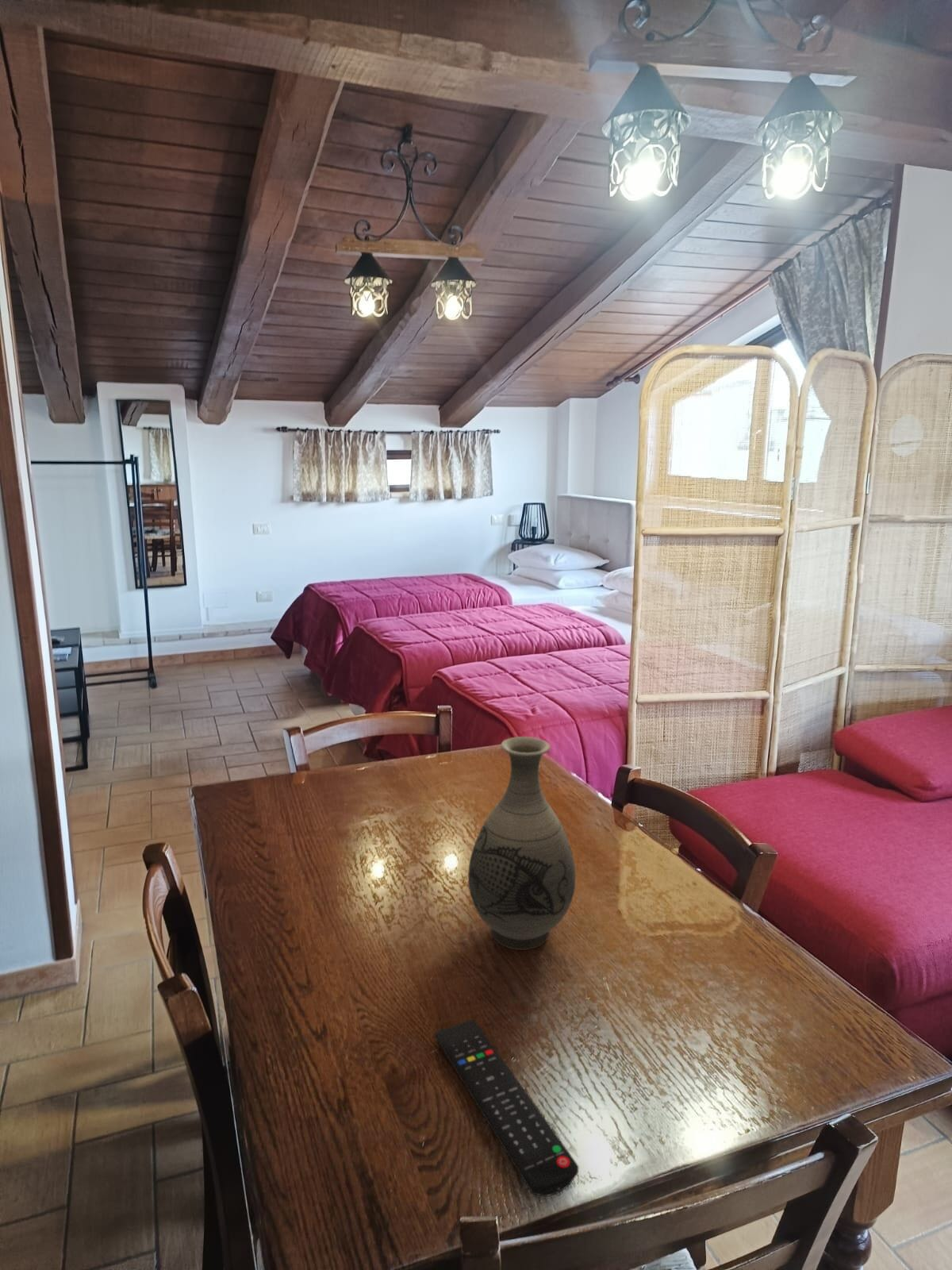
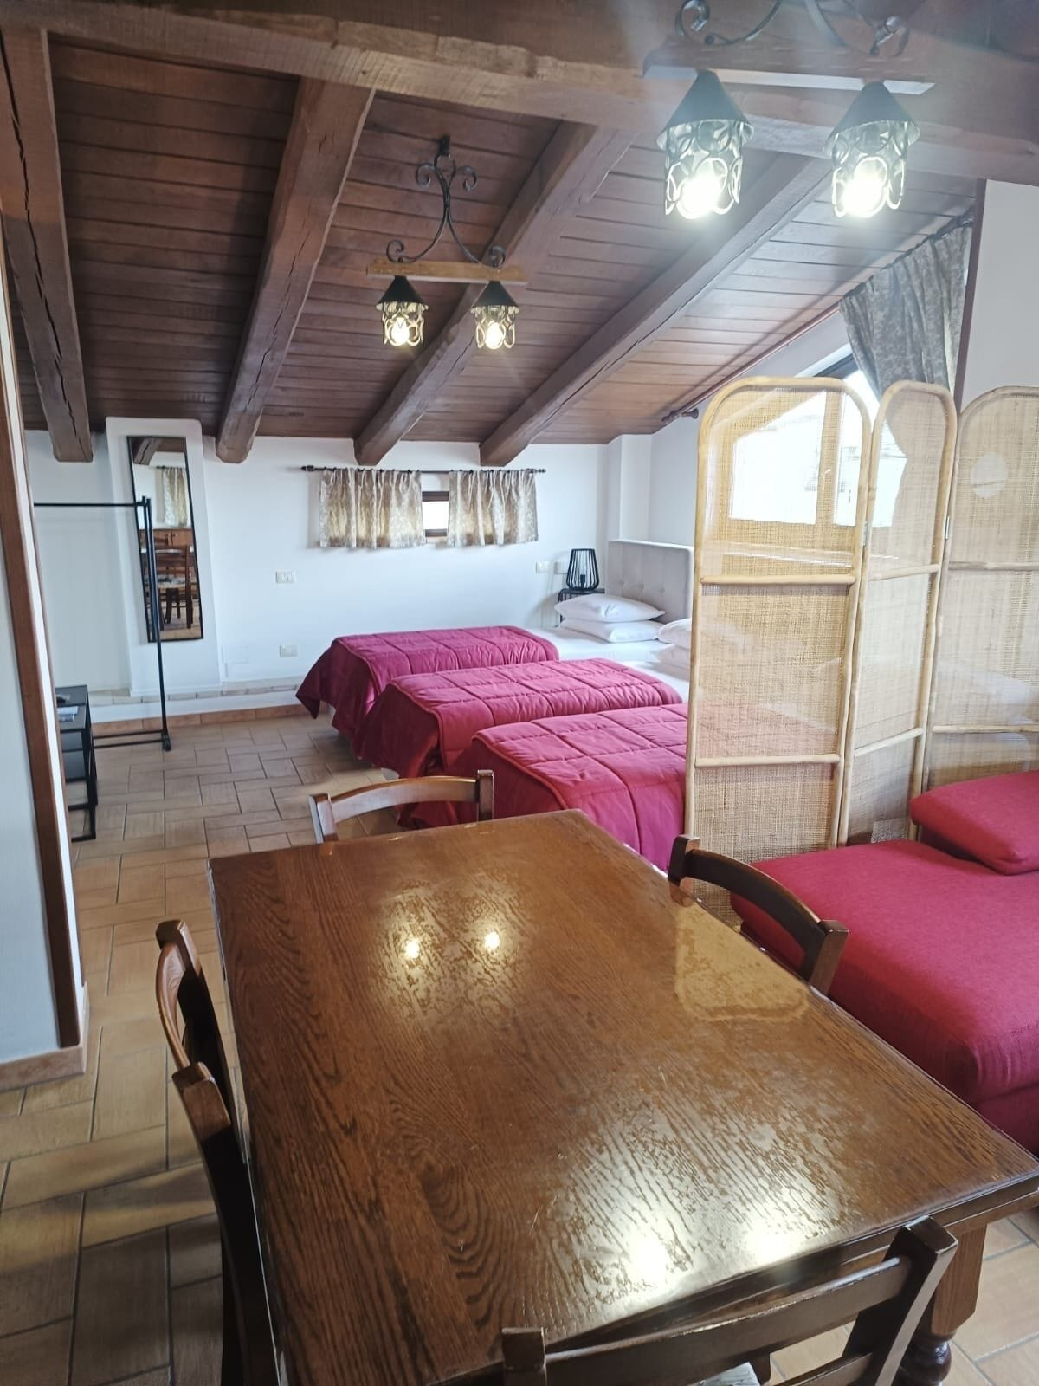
- remote control [434,1018,579,1197]
- vase [467,736,577,951]
